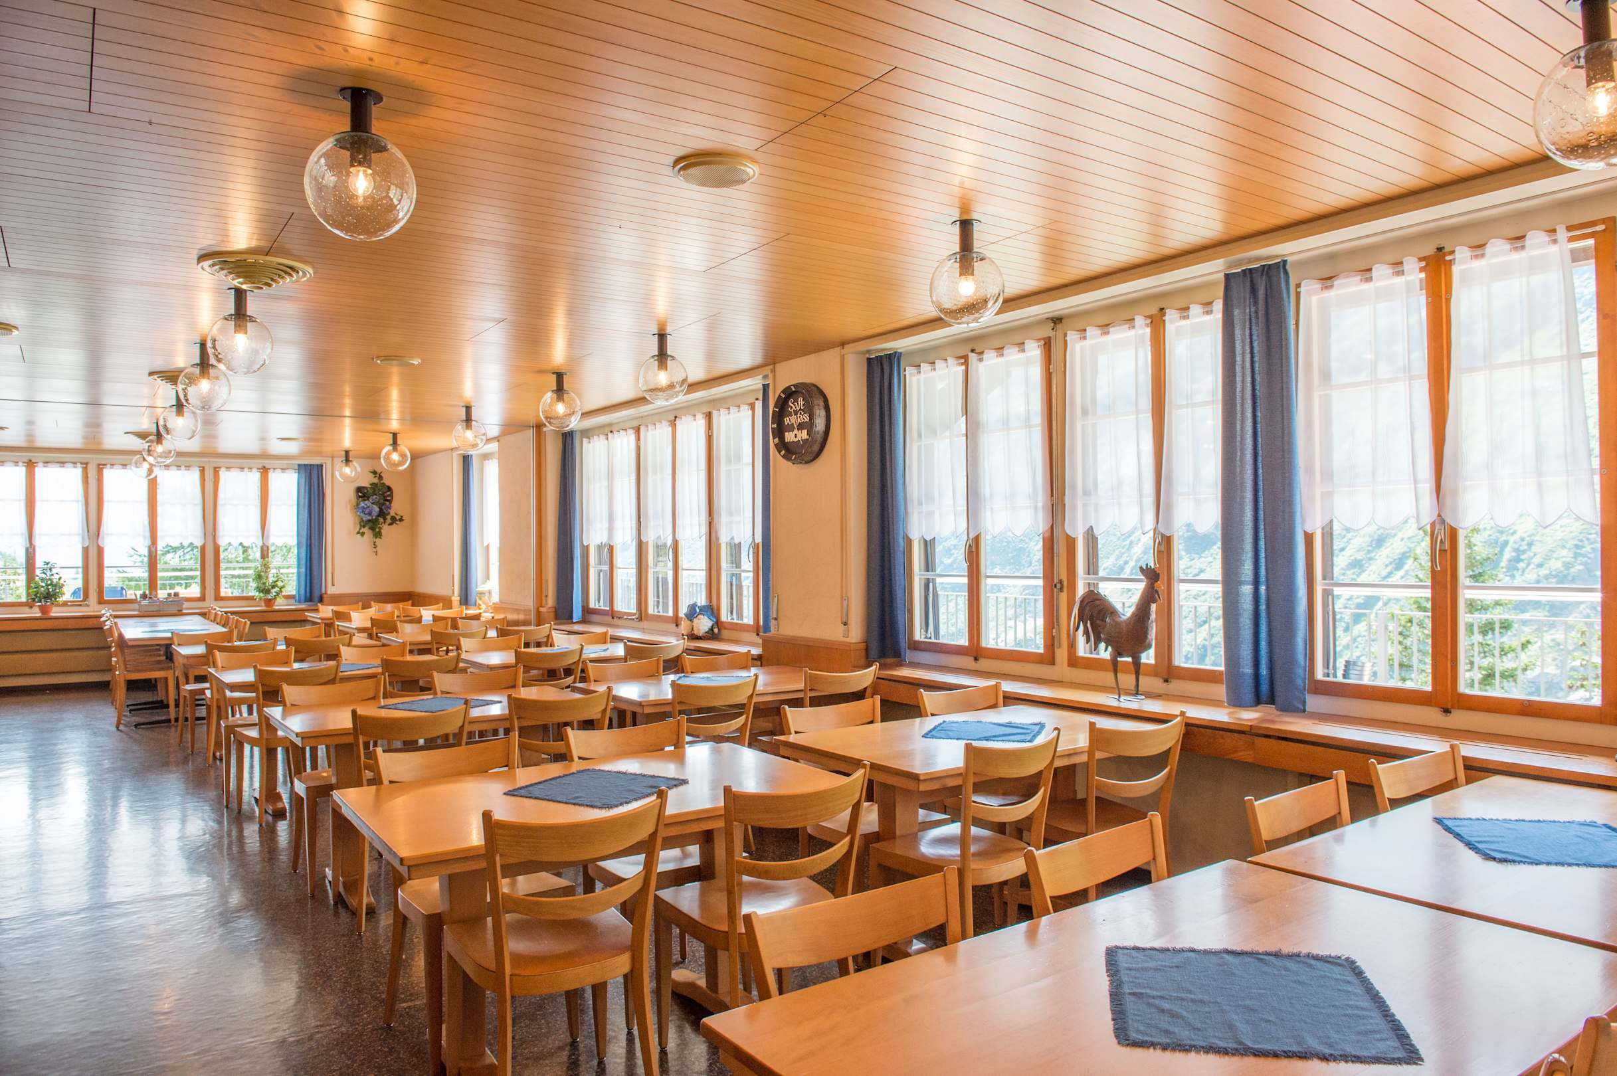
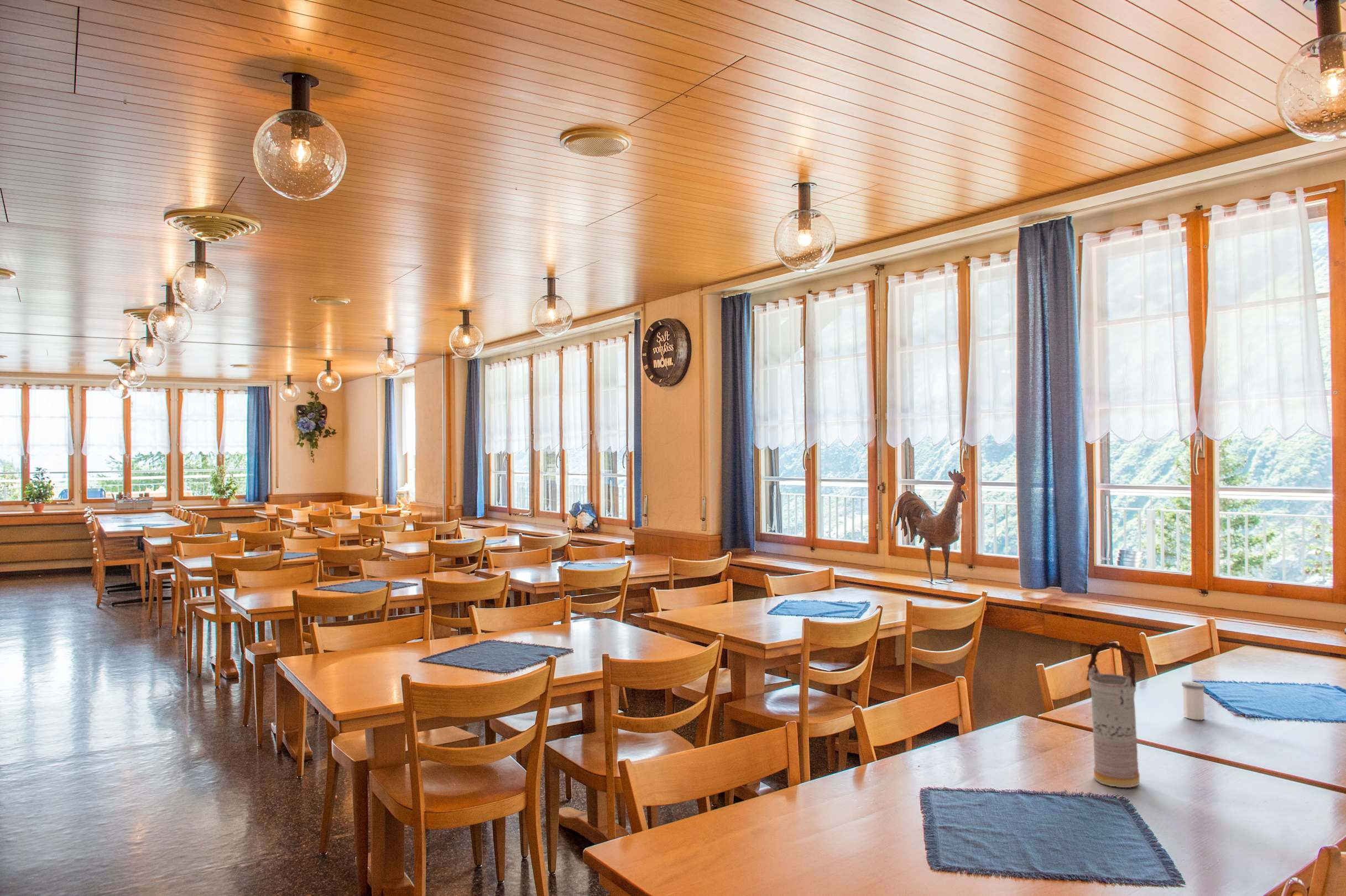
+ salt shaker [1181,681,1206,720]
+ vase [1086,642,1140,788]
